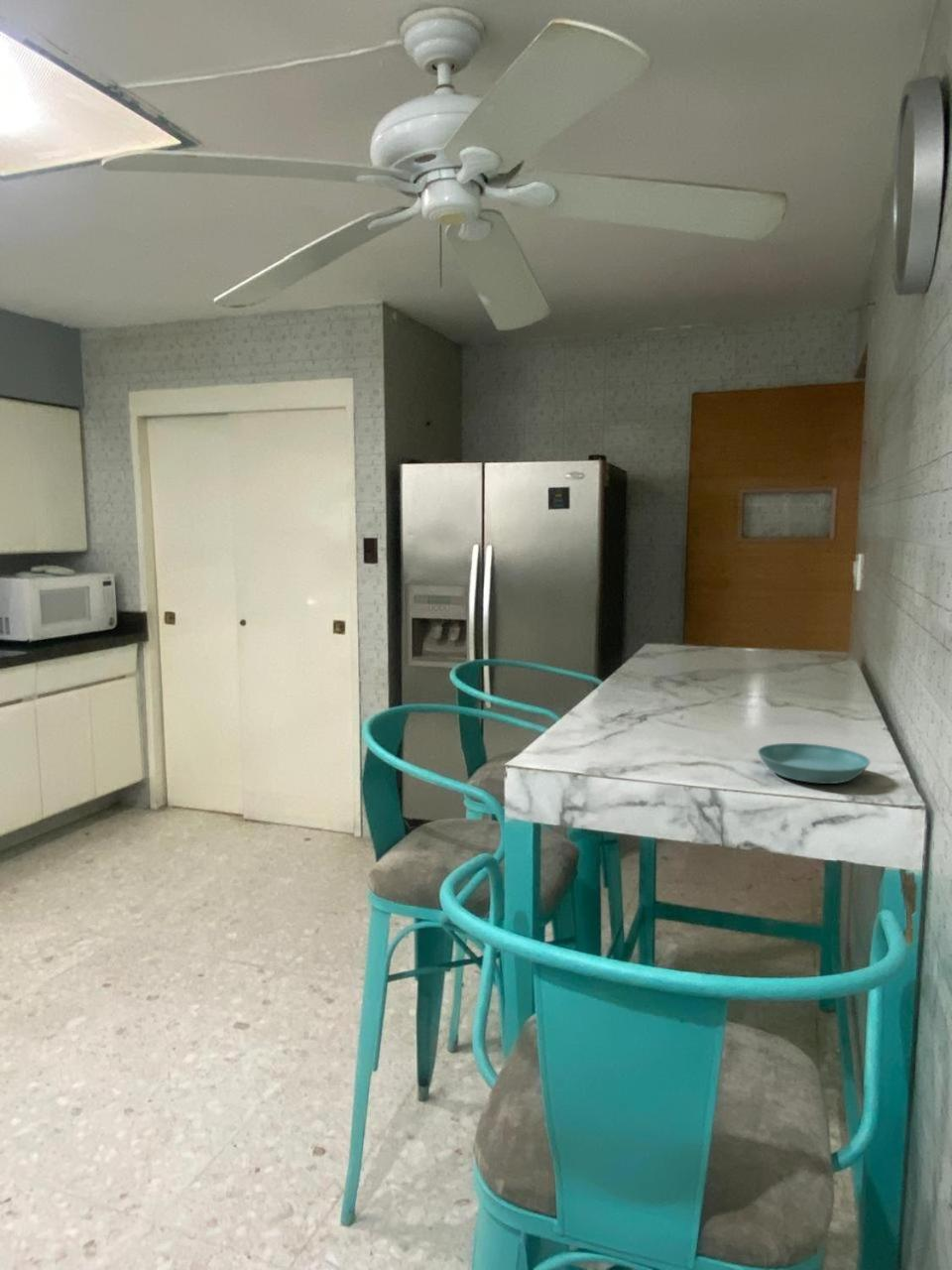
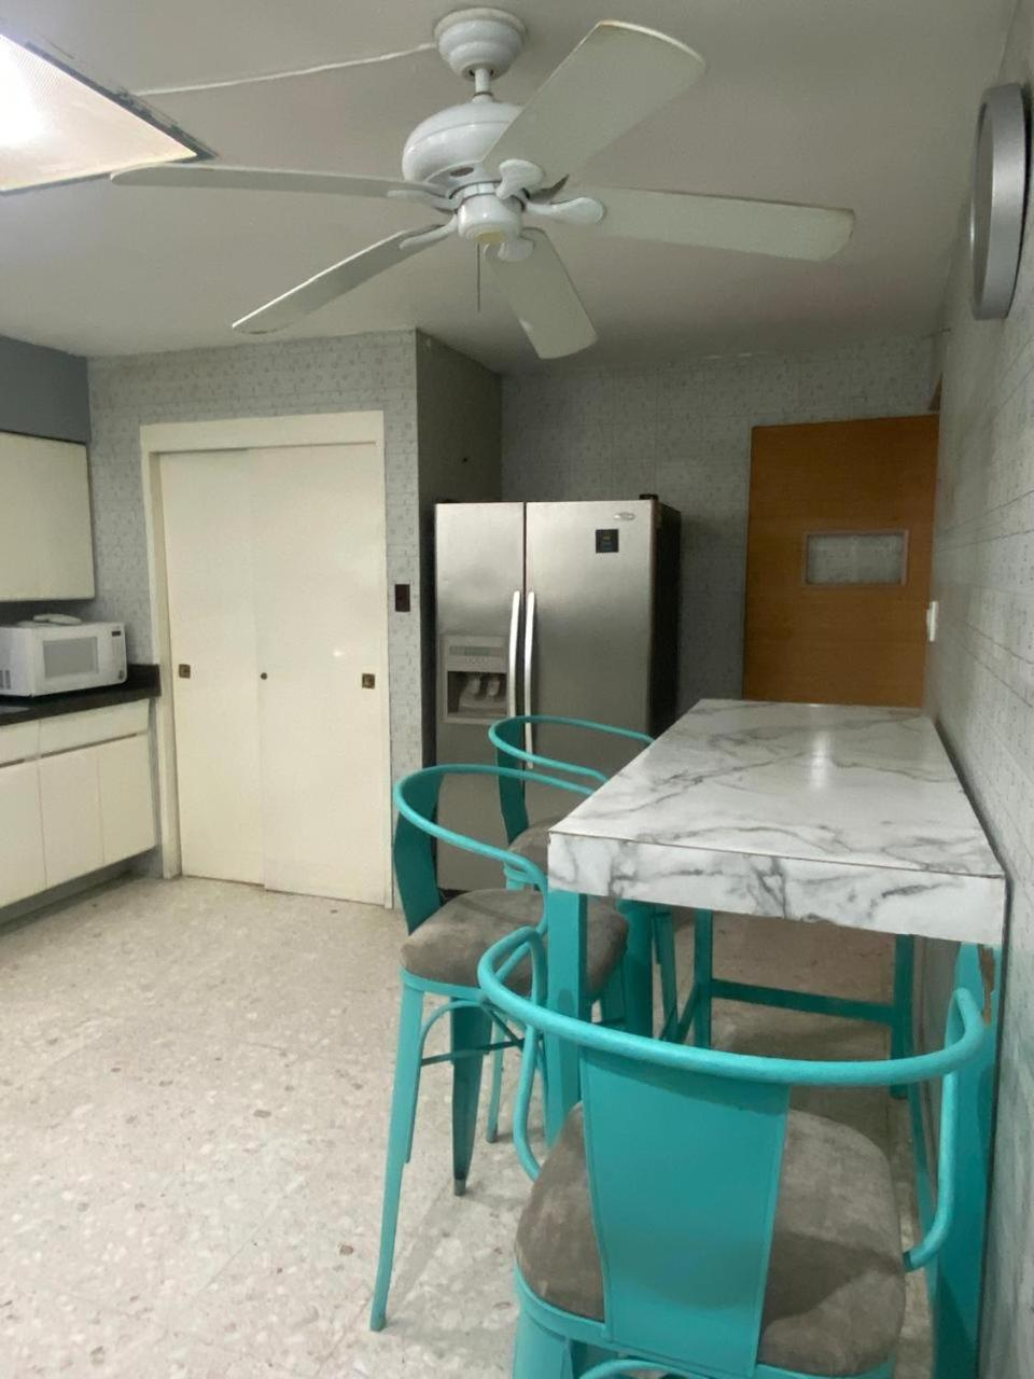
- saucer [757,742,871,785]
